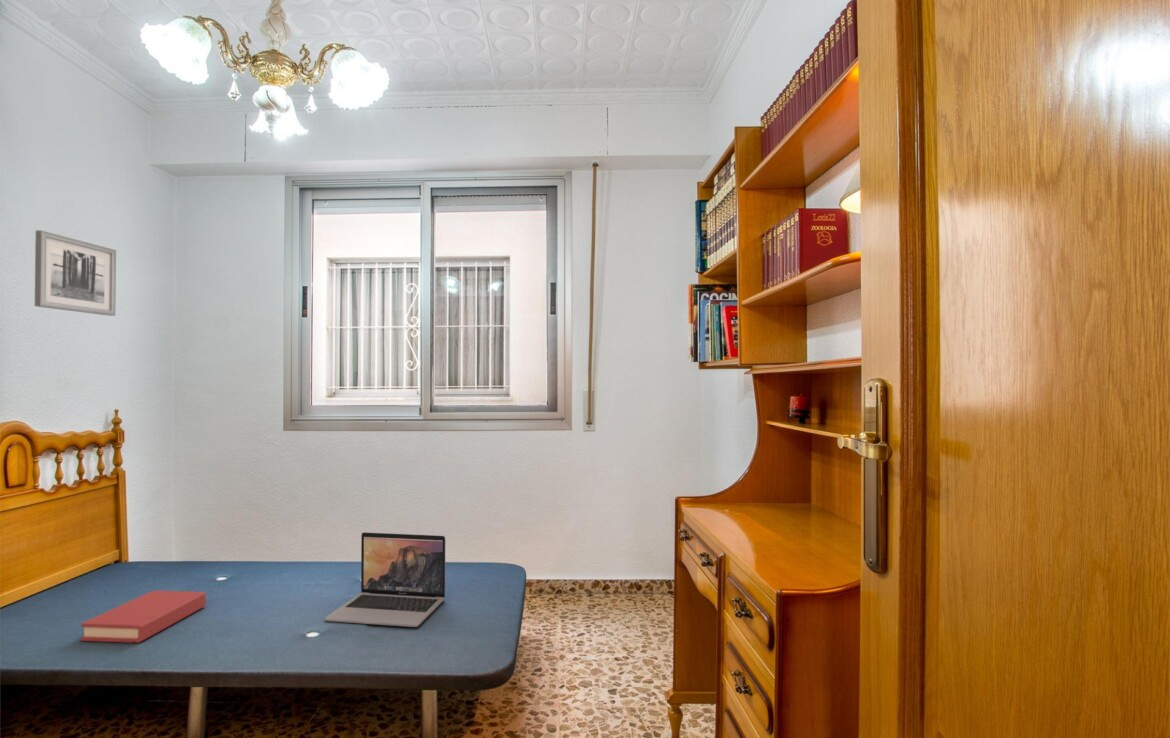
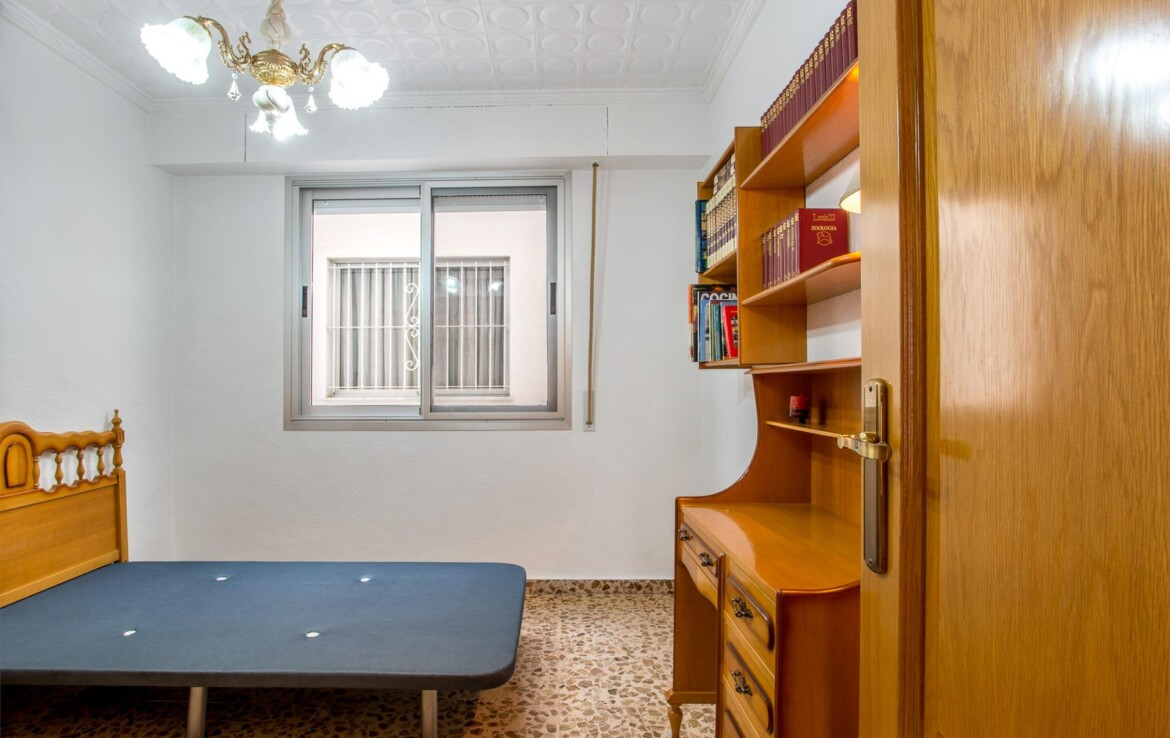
- hardback book [80,589,207,644]
- laptop [324,531,446,628]
- wall art [34,229,117,317]
